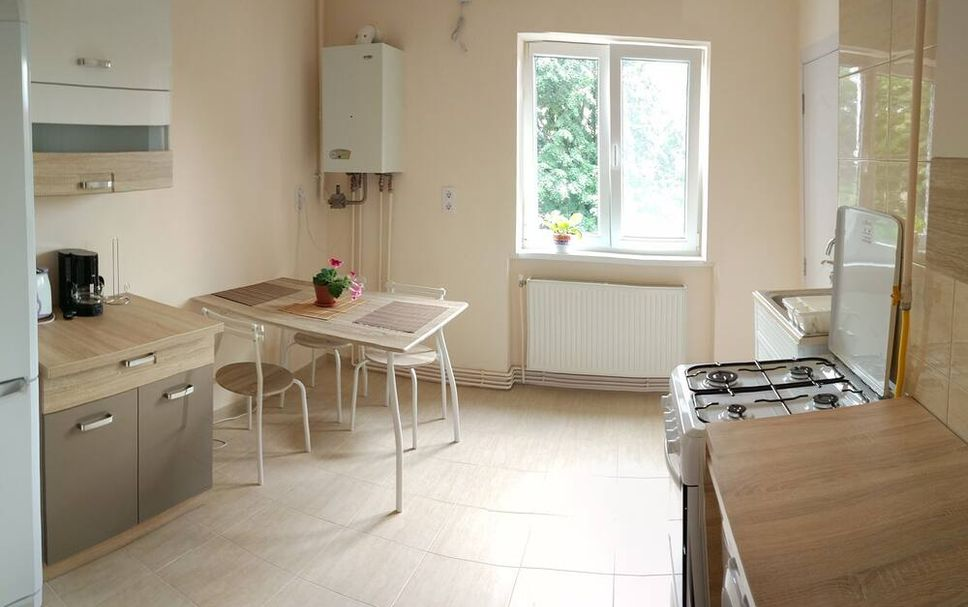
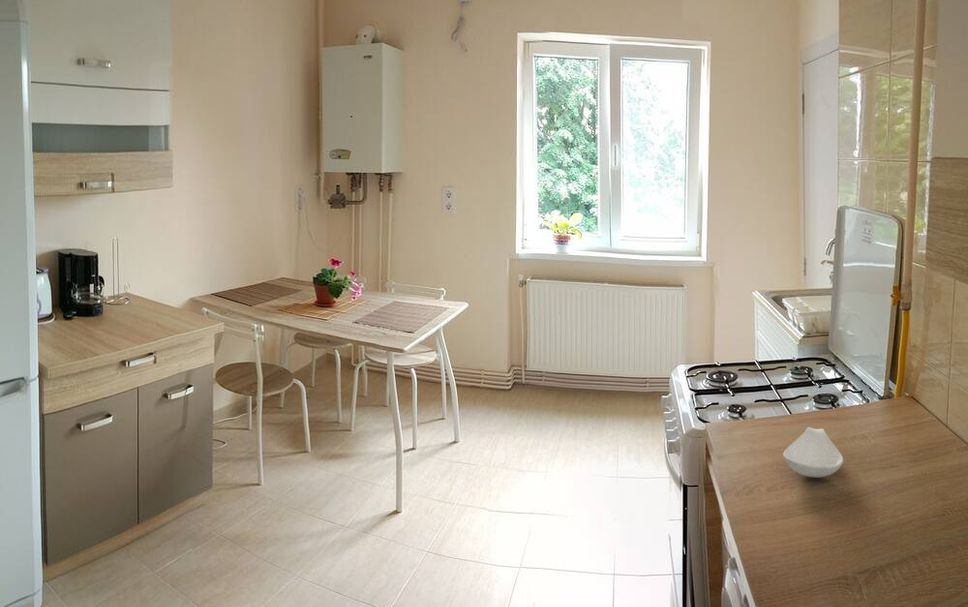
+ spoon rest [782,426,844,478]
